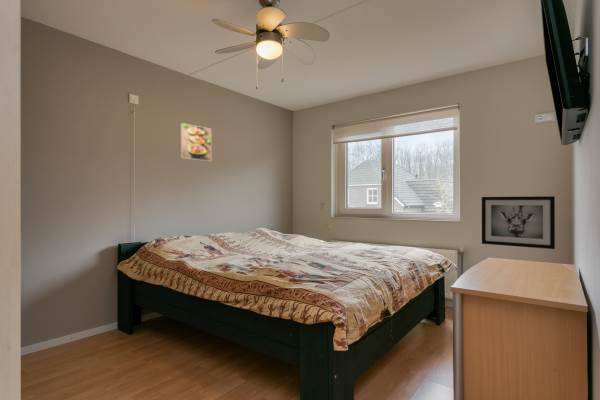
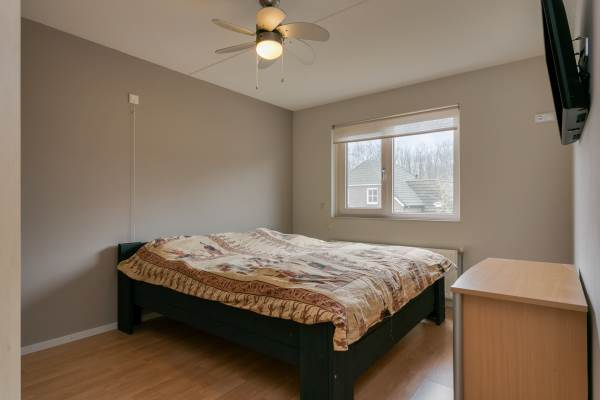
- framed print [179,122,212,162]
- wall art [481,195,556,250]
